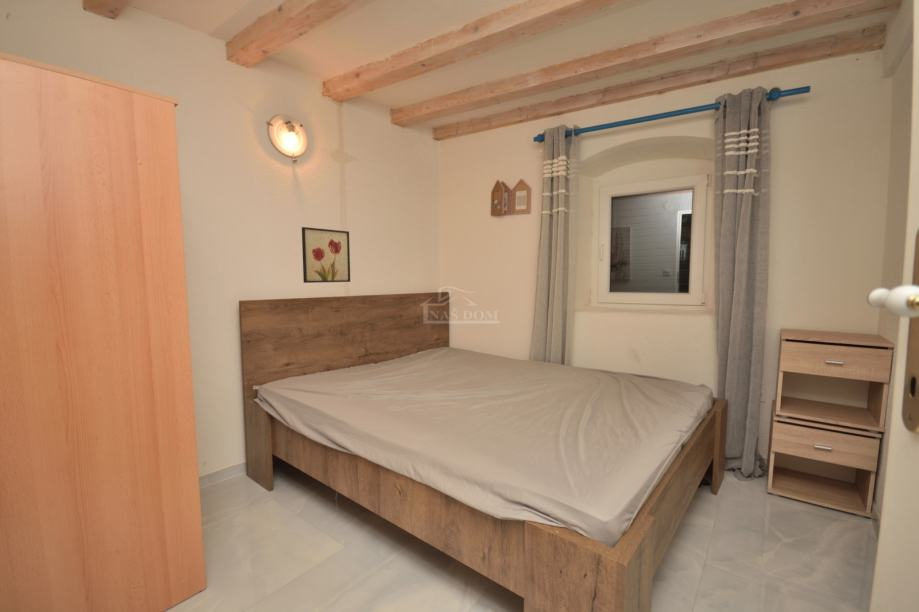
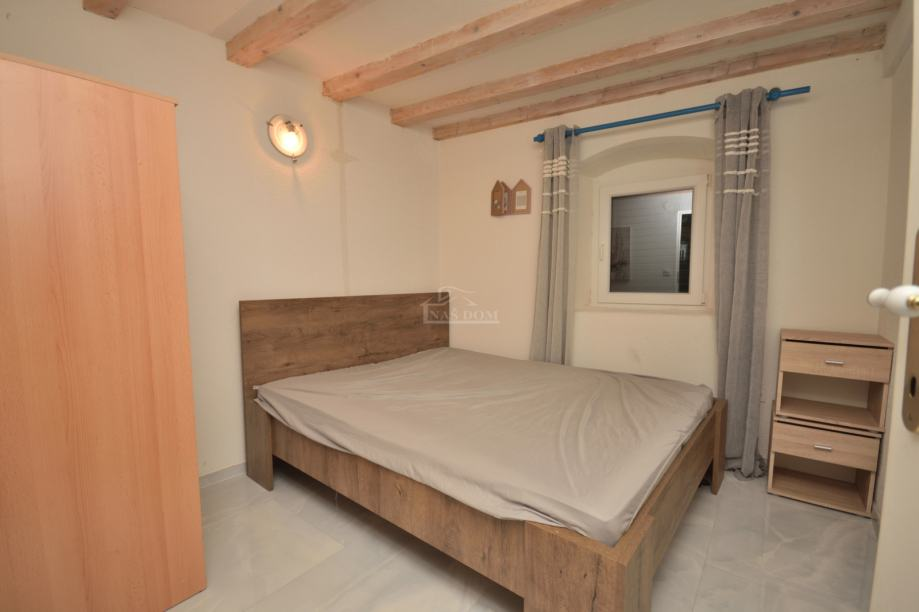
- wall art [301,226,351,284]
